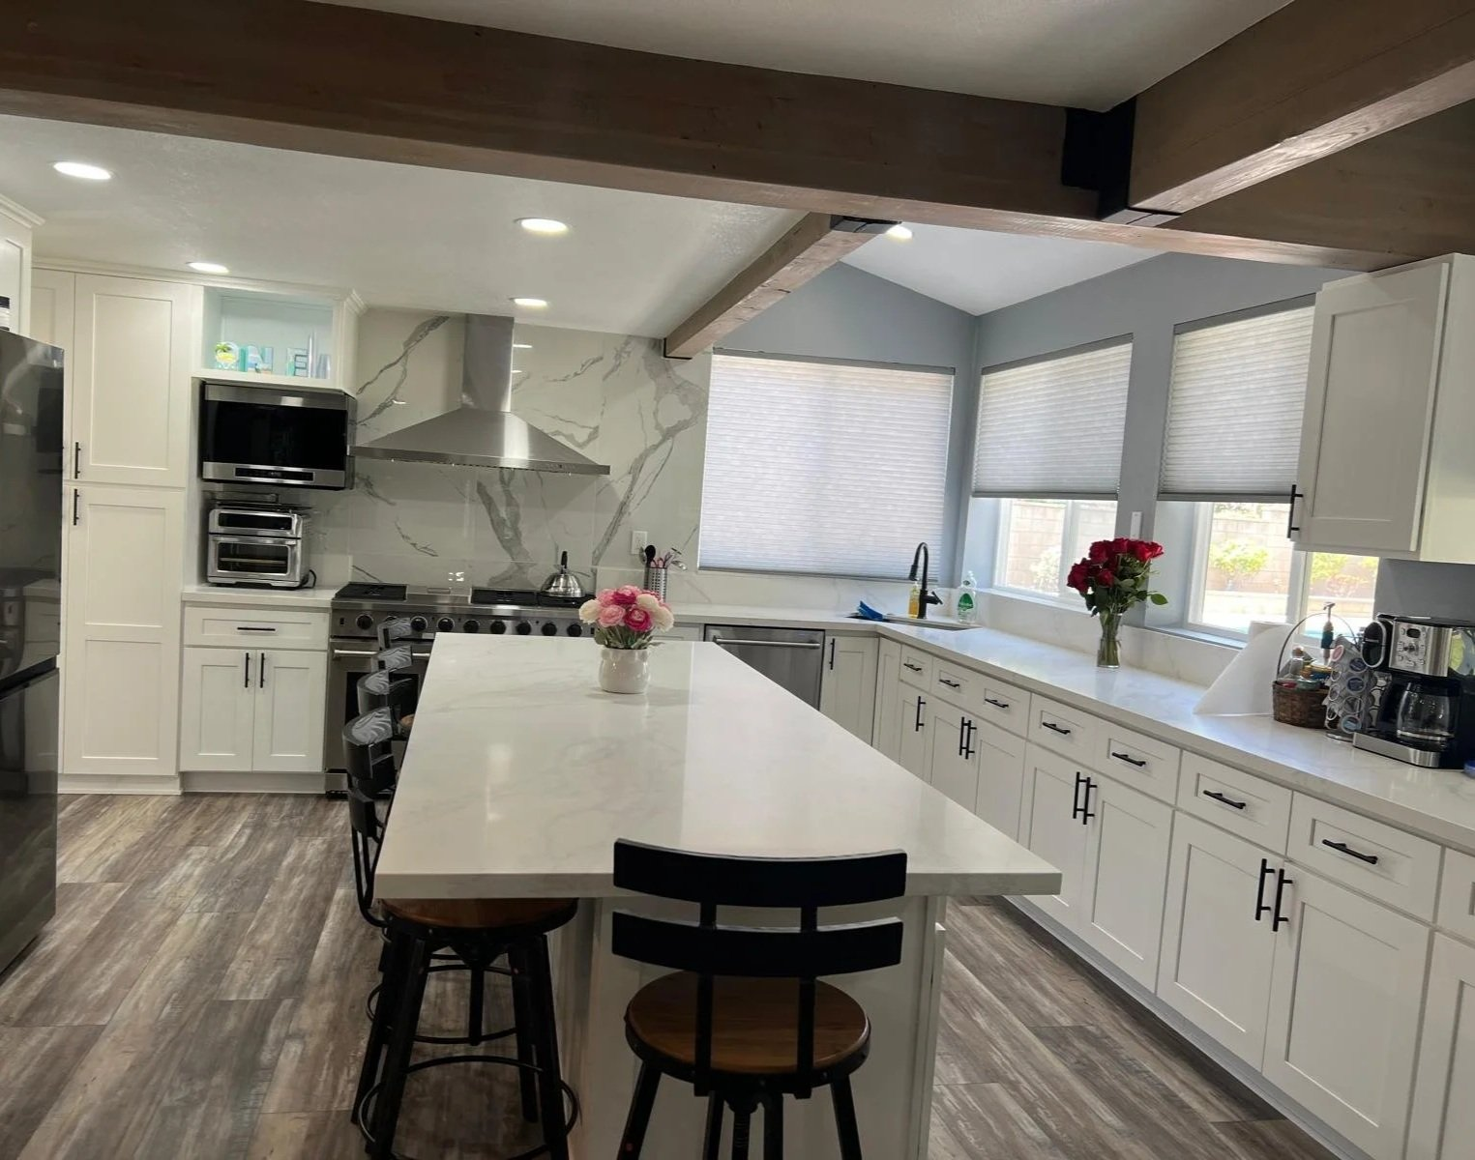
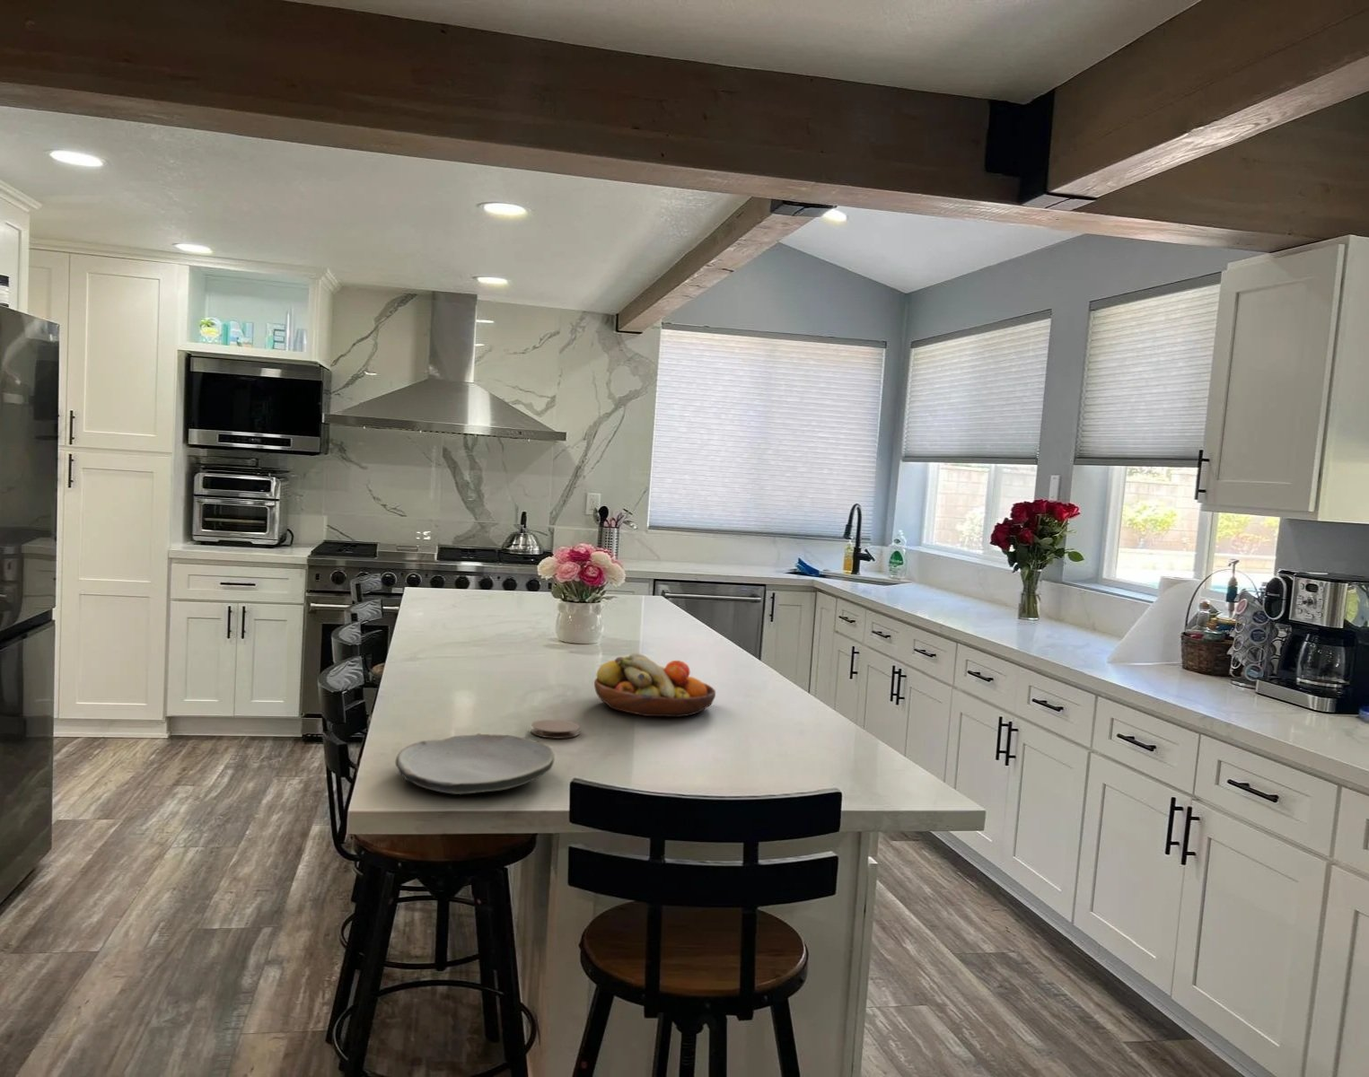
+ coaster [530,719,581,739]
+ fruit bowl [593,652,717,718]
+ plate [394,734,554,795]
